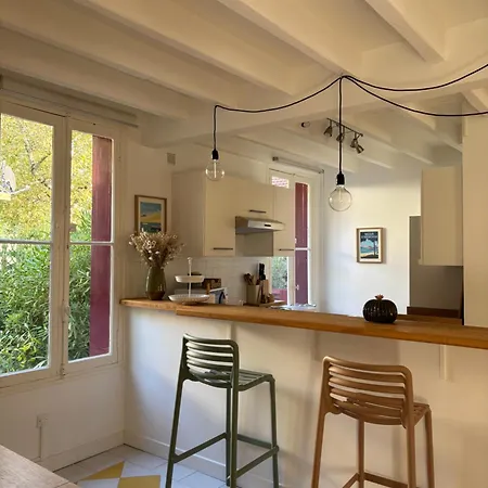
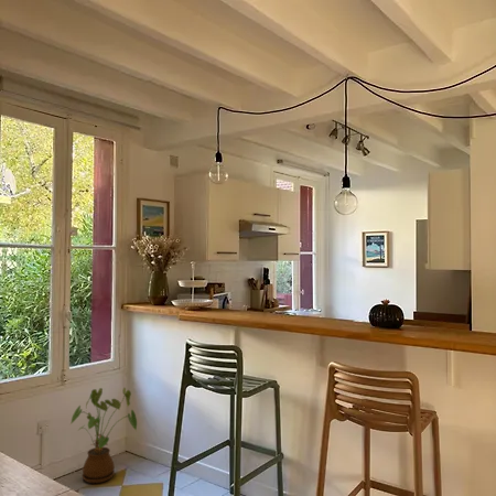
+ house plant [69,387,138,484]
